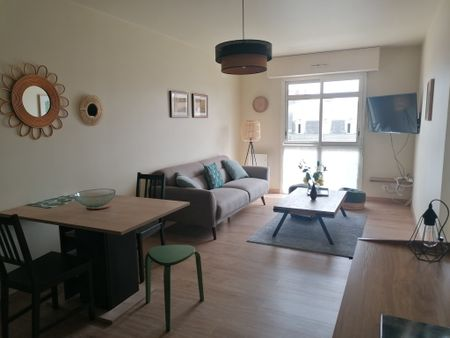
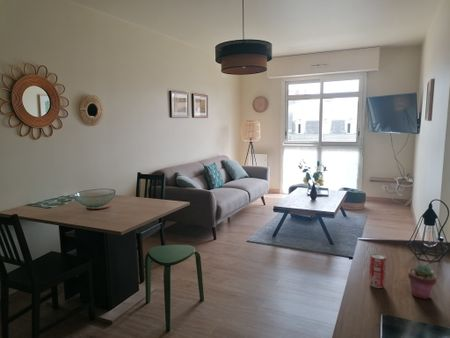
+ potted succulent [407,263,438,300]
+ beverage can [368,252,387,289]
